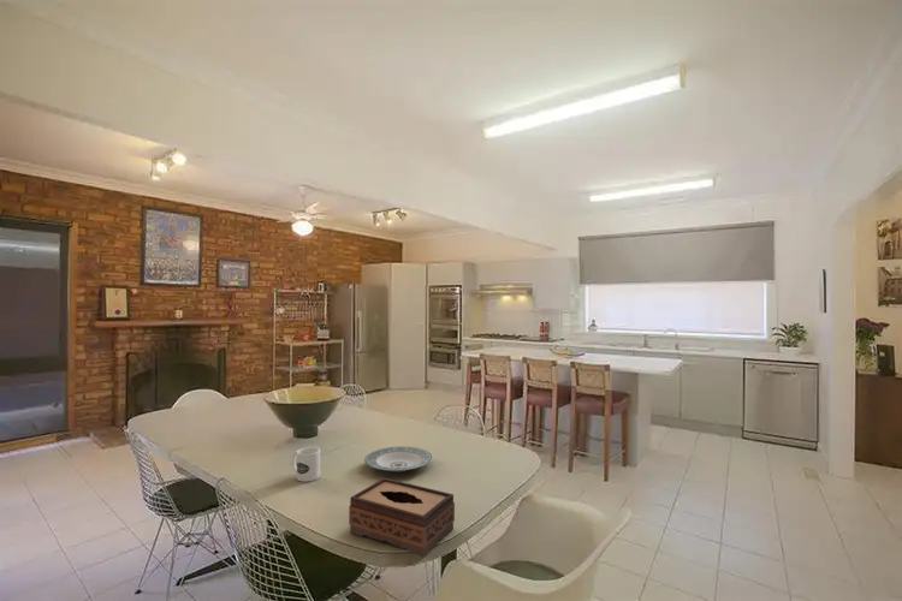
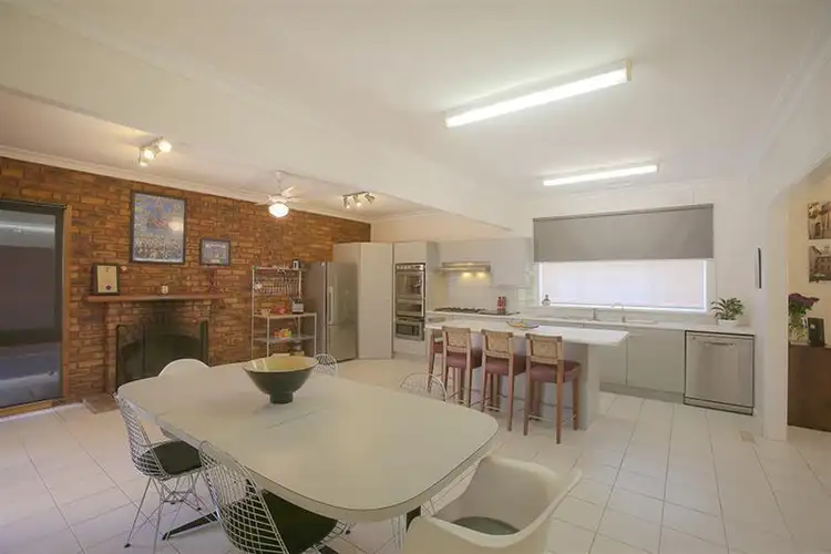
- tissue box [348,477,456,558]
- mug [291,446,321,483]
- plate [363,446,433,472]
